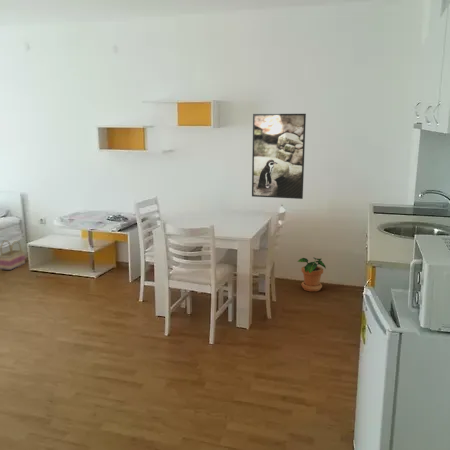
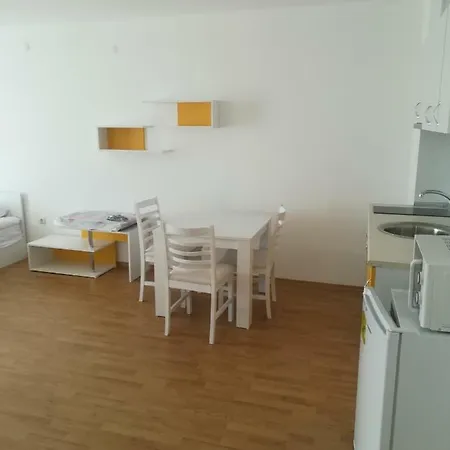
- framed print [251,113,307,200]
- potted plant [296,257,327,292]
- basket [0,239,26,271]
